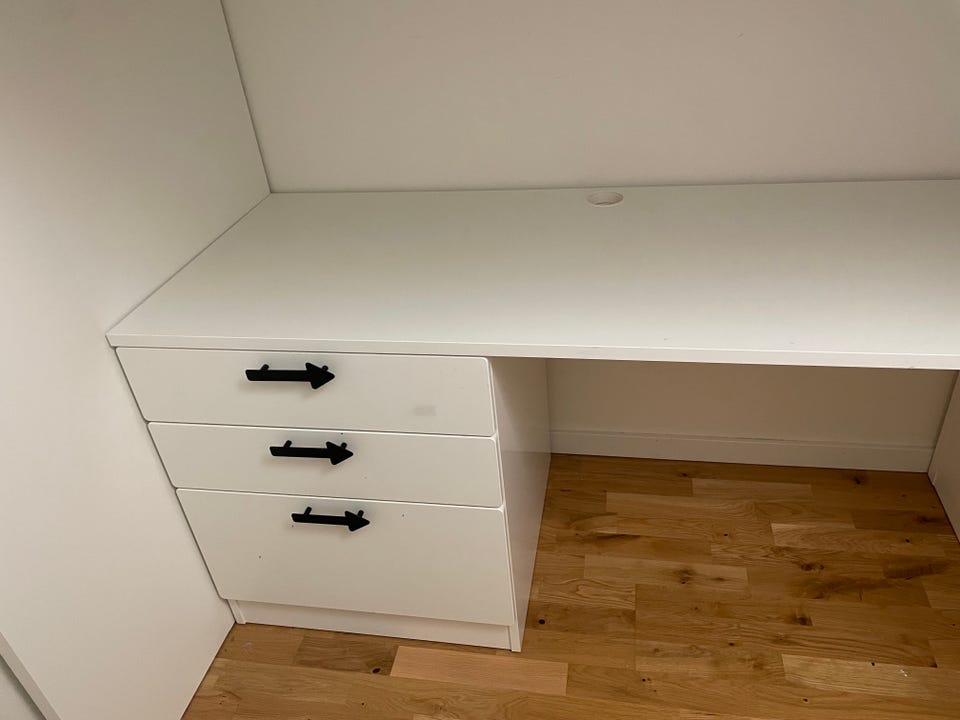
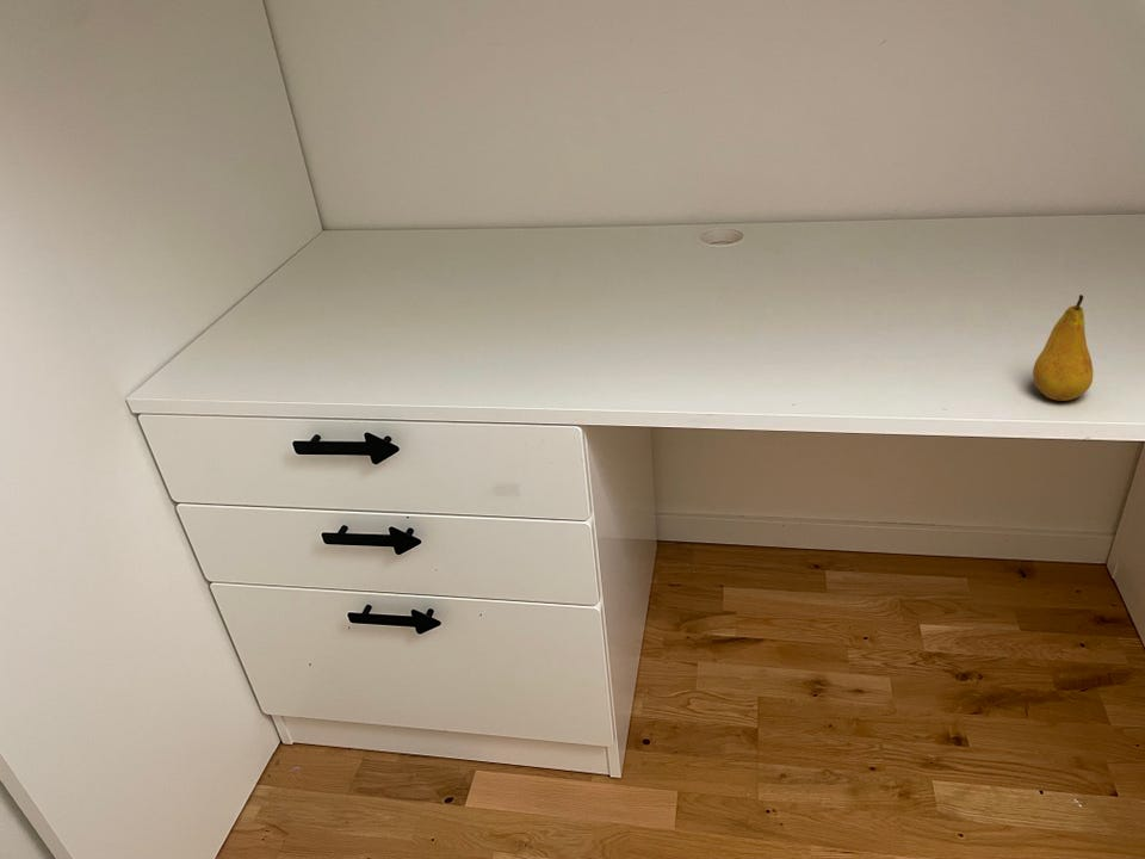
+ fruit [1032,293,1094,402]
